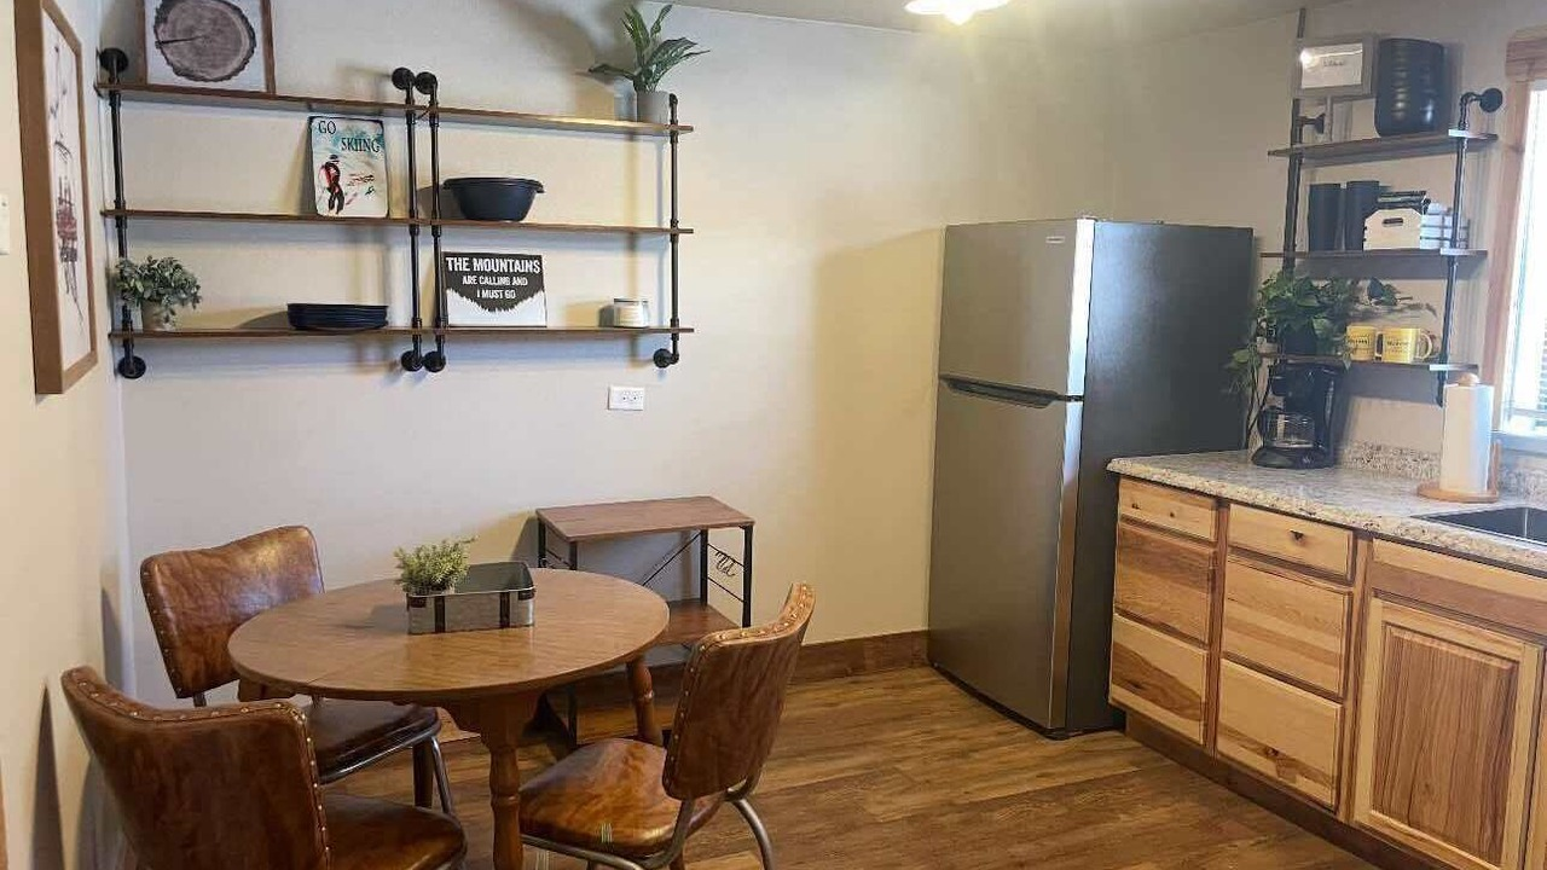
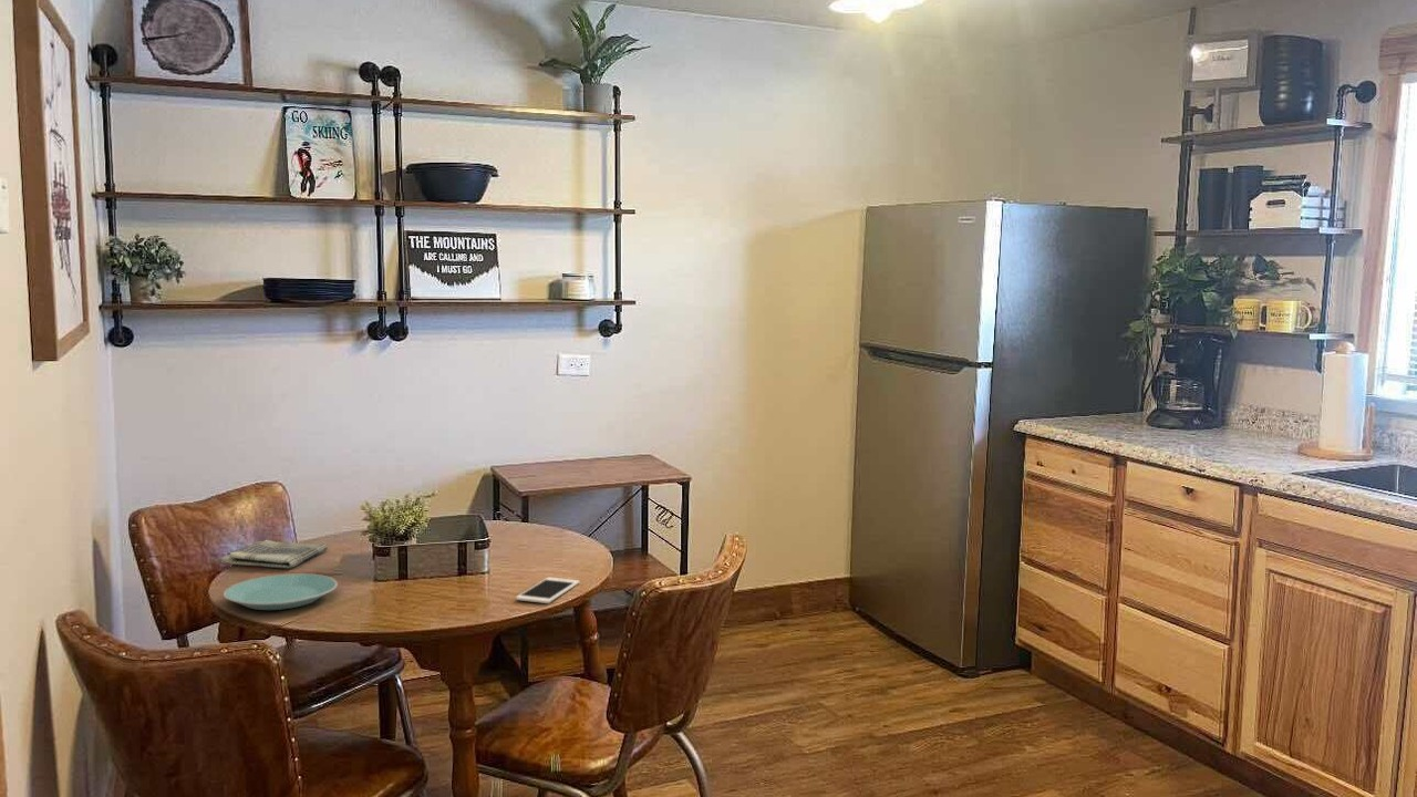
+ cell phone [515,577,580,604]
+ plate [223,573,339,611]
+ dish towel [220,539,329,569]
